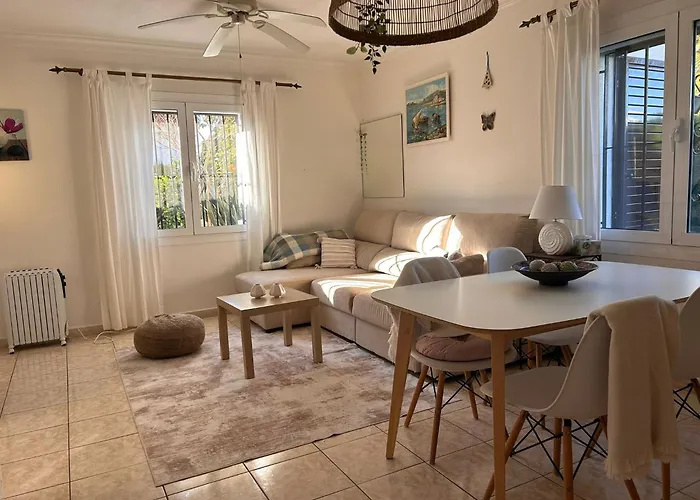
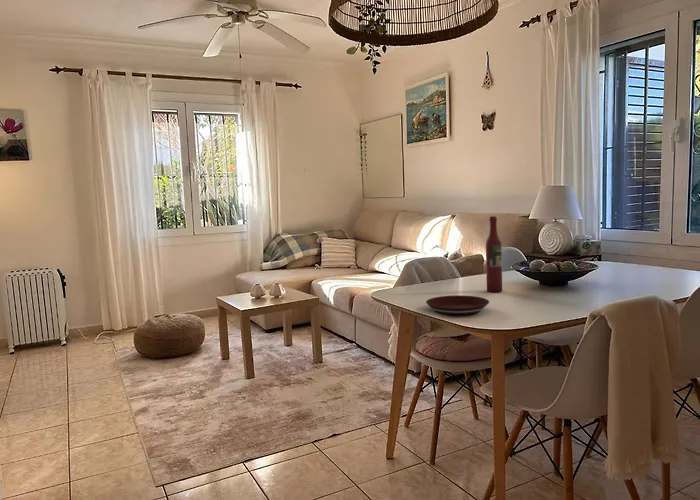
+ wine bottle [485,215,503,293]
+ plate [425,294,490,316]
